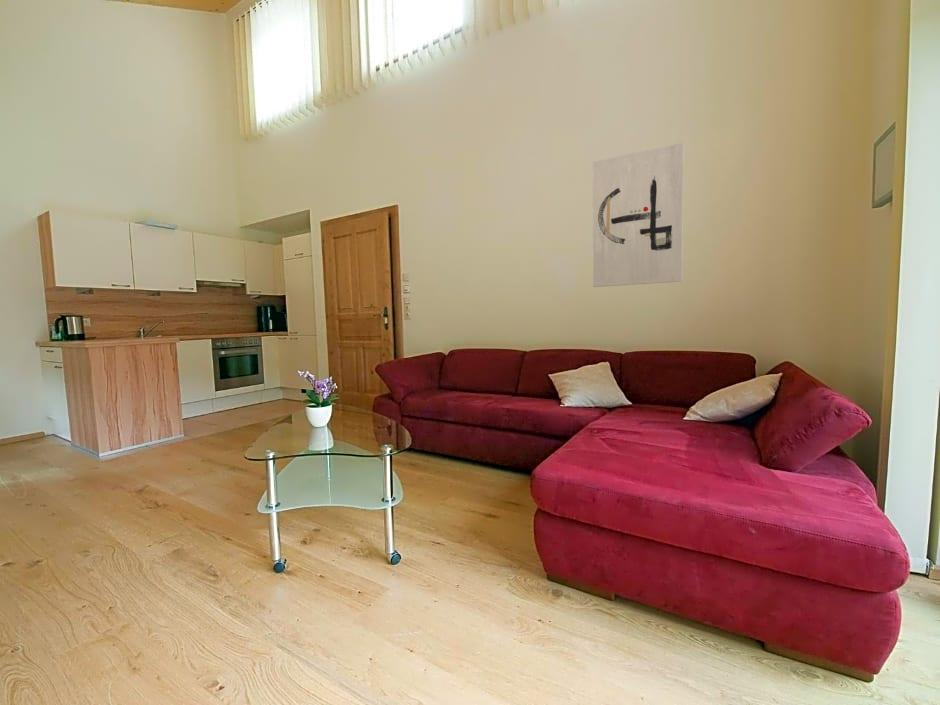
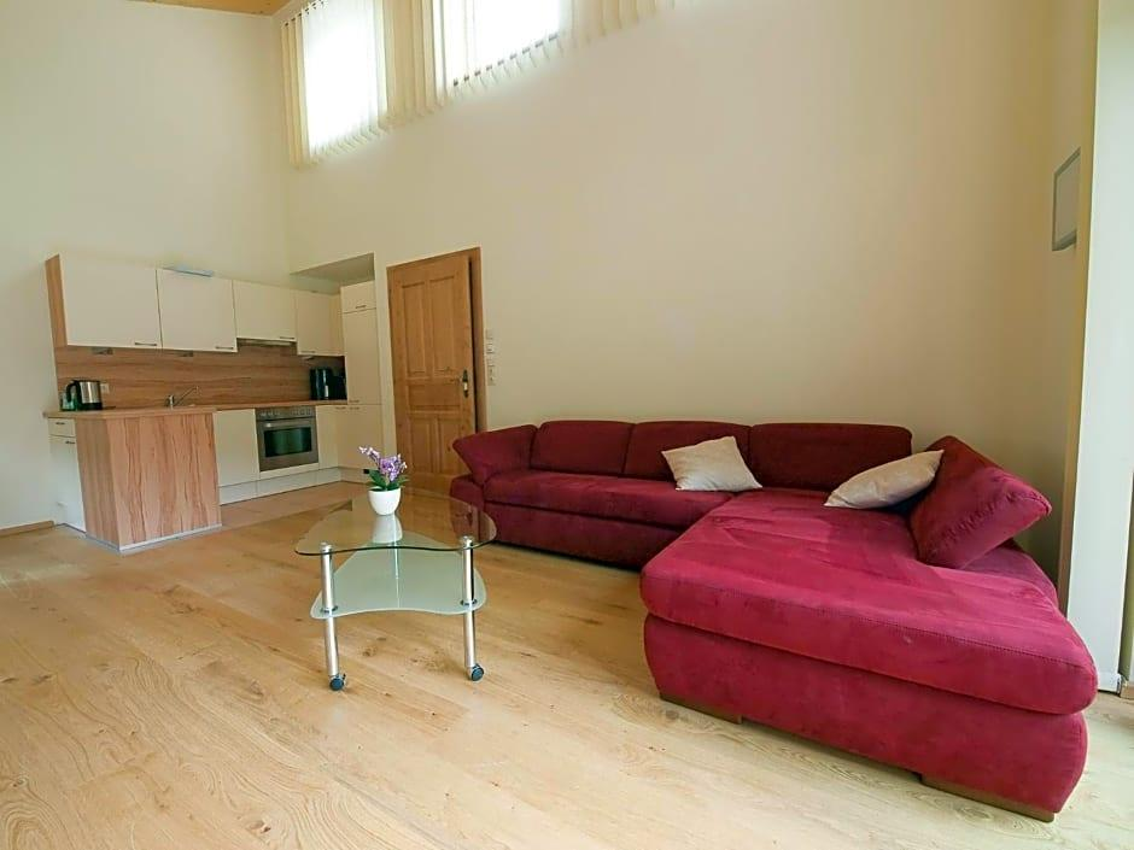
- wall art [591,141,685,288]
